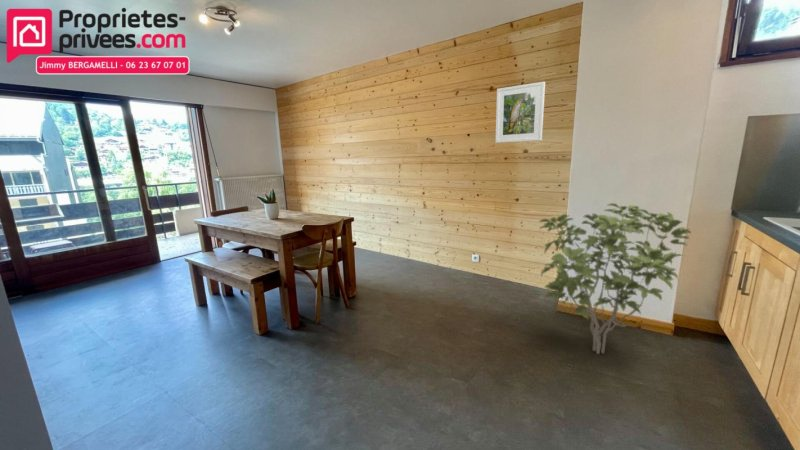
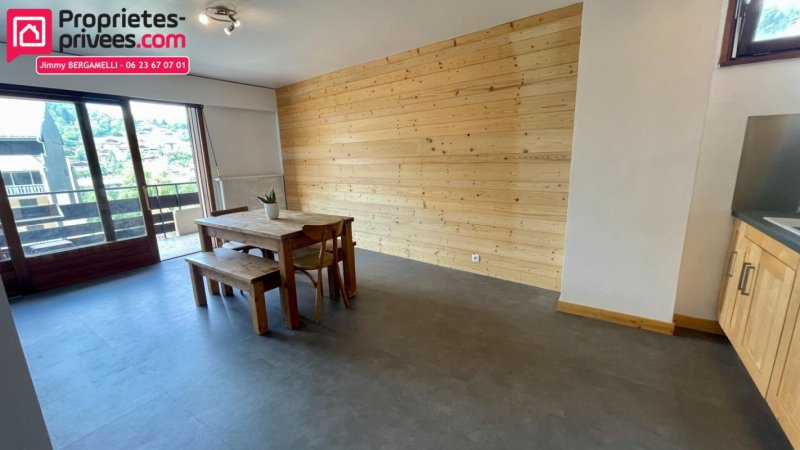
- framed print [494,81,546,144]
- shrub [538,202,692,355]
